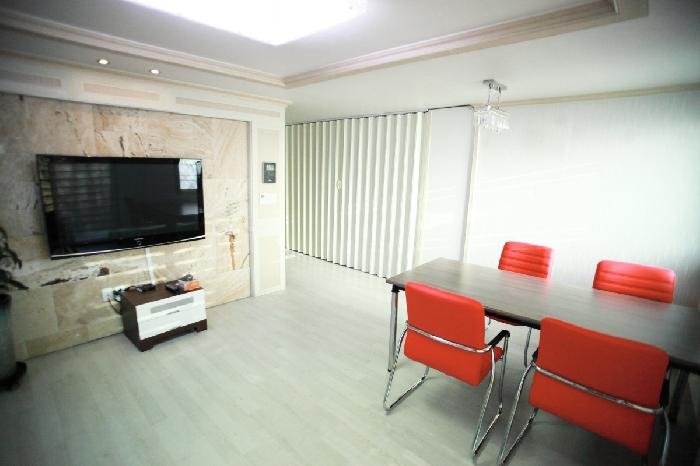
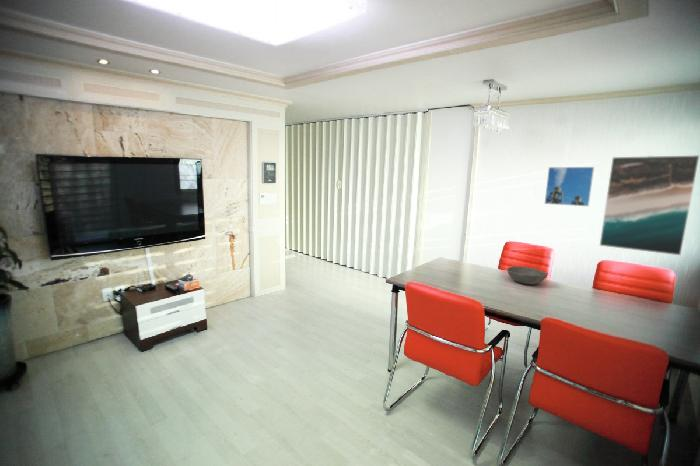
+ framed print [544,166,595,207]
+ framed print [599,154,700,256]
+ bowl [506,265,549,285]
